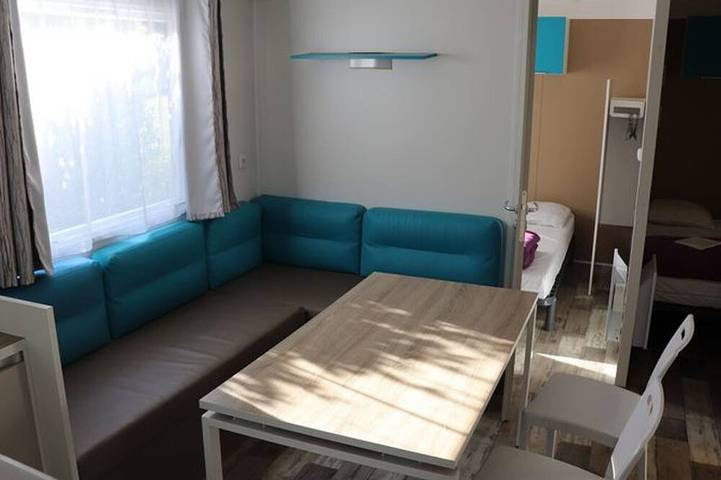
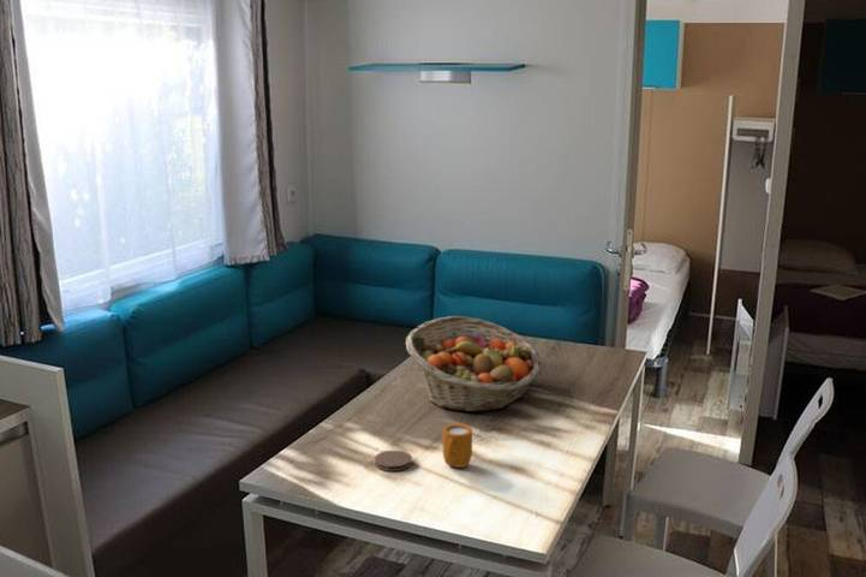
+ fruit basket [405,315,543,414]
+ mug [442,423,473,469]
+ coaster [374,450,413,472]
